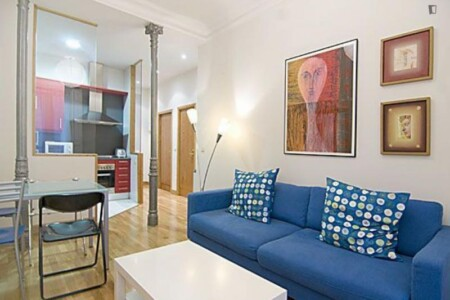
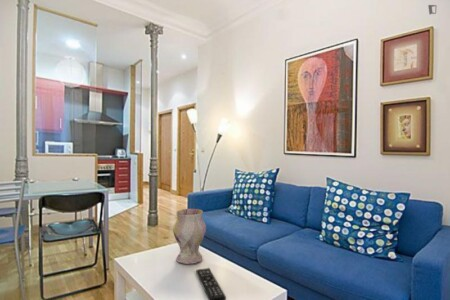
+ remote control [195,267,227,300]
+ vase [172,208,207,265]
